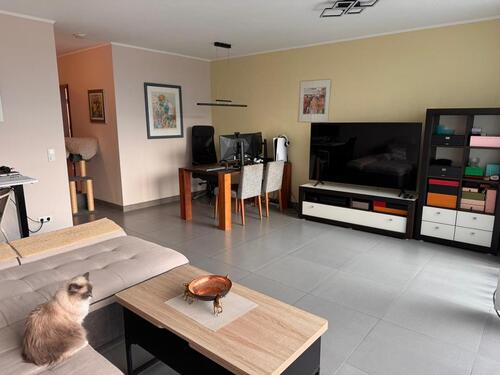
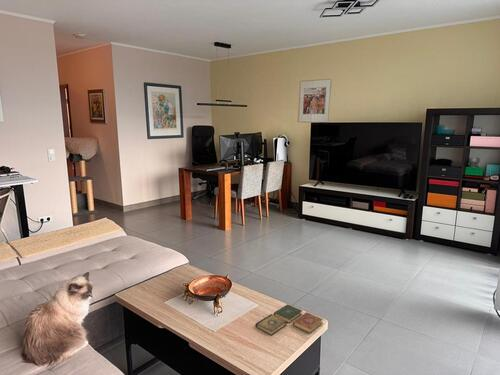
+ book [254,303,324,336]
